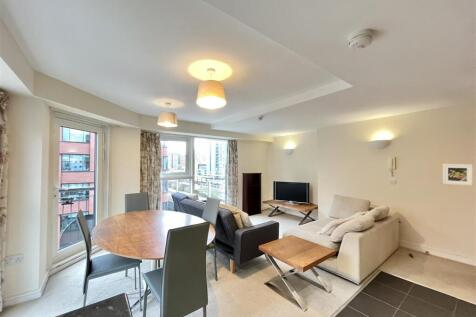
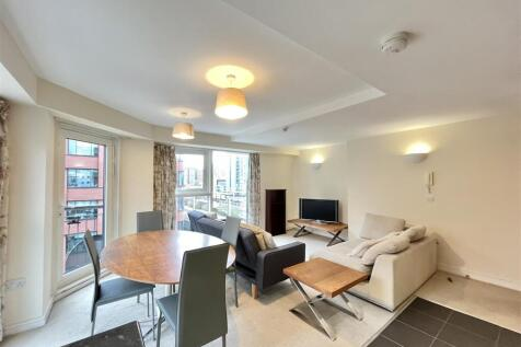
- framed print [442,163,474,187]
